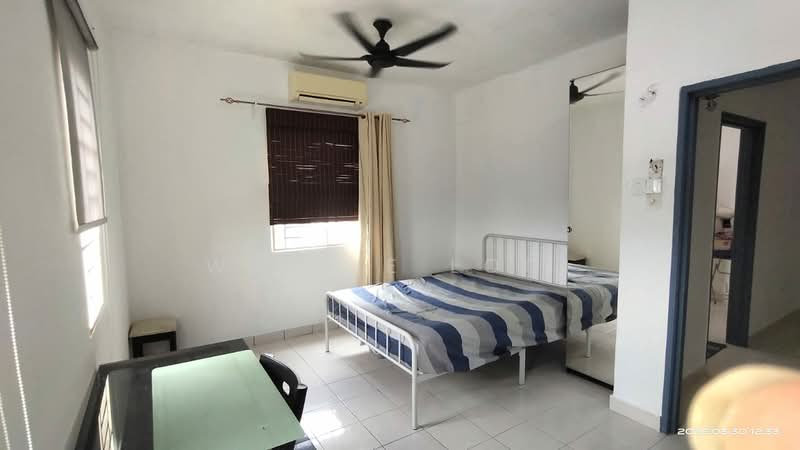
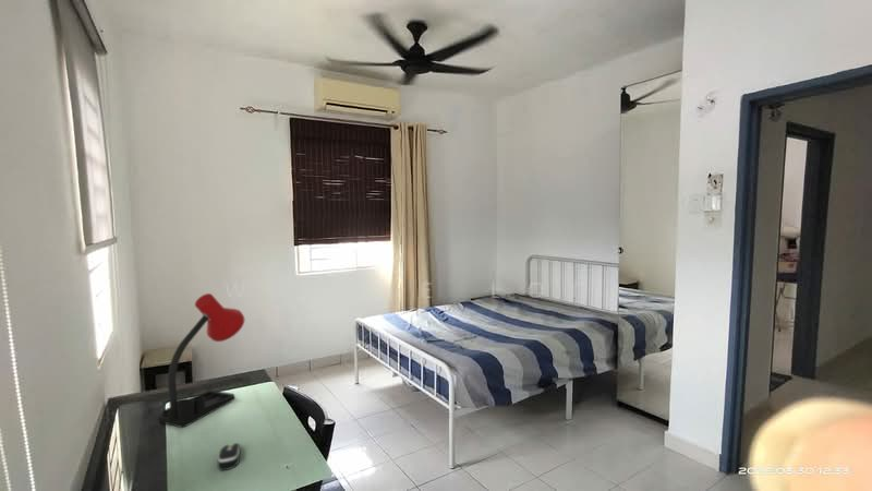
+ computer mouse [217,442,241,471]
+ desk lamp [157,292,245,429]
